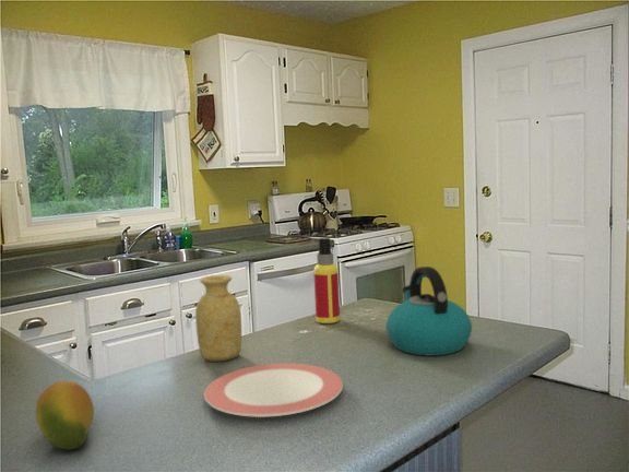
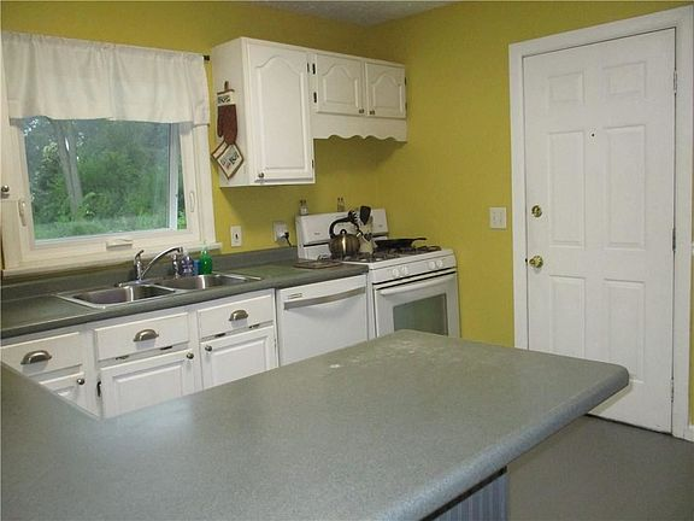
- plate [203,362,344,418]
- kettle [385,266,473,356]
- spray bottle [312,237,341,324]
- fruit [35,380,95,450]
- vase [194,274,242,363]
